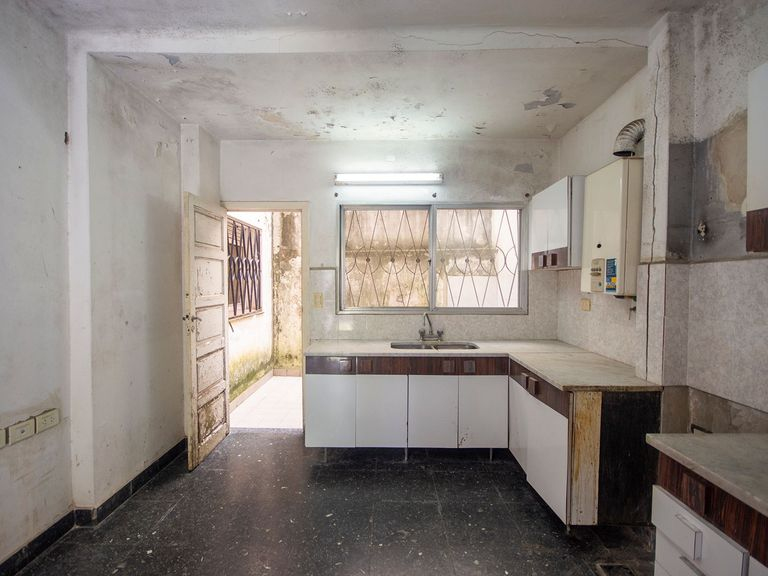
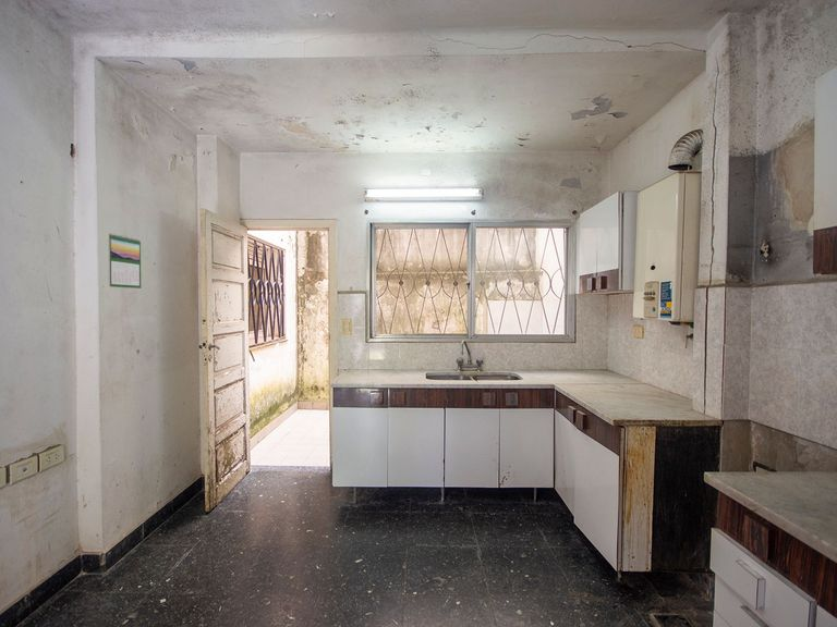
+ calendar [107,232,142,290]
